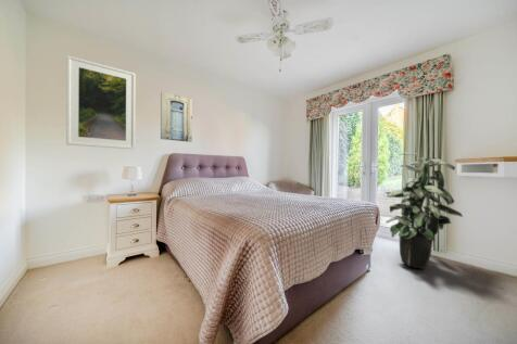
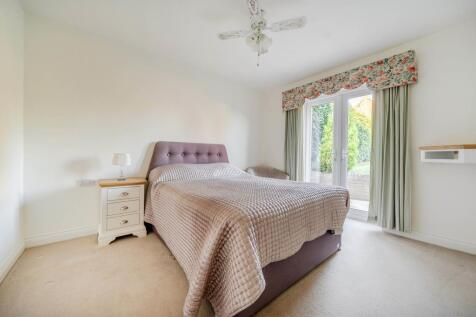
- indoor plant [384,151,464,270]
- wall art [160,91,193,143]
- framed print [65,54,137,150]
